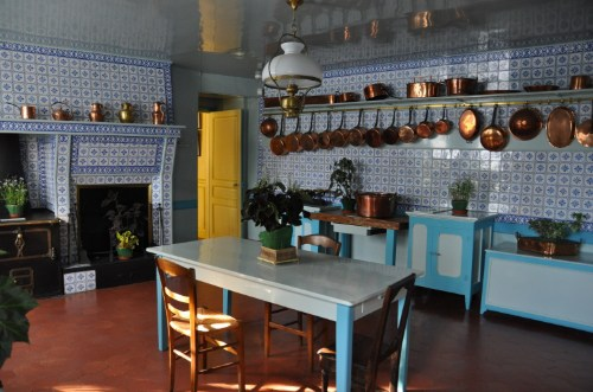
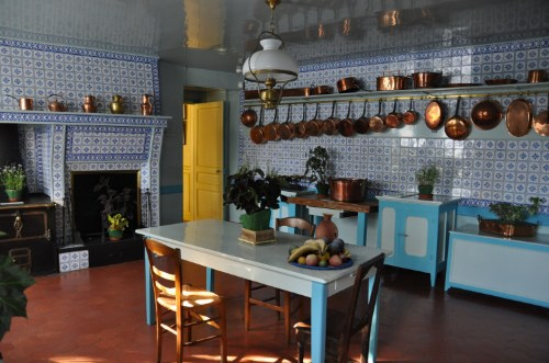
+ fruit bowl [287,237,354,271]
+ vase [315,212,339,241]
